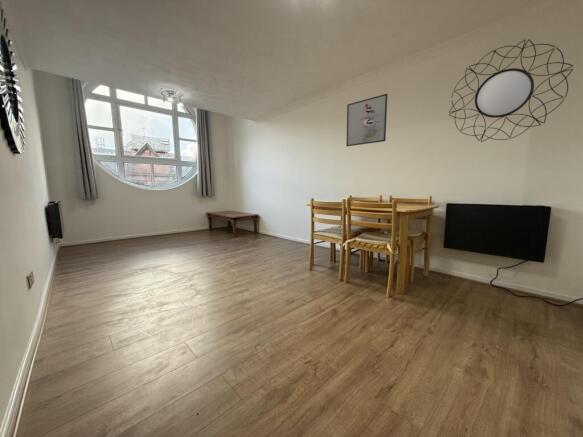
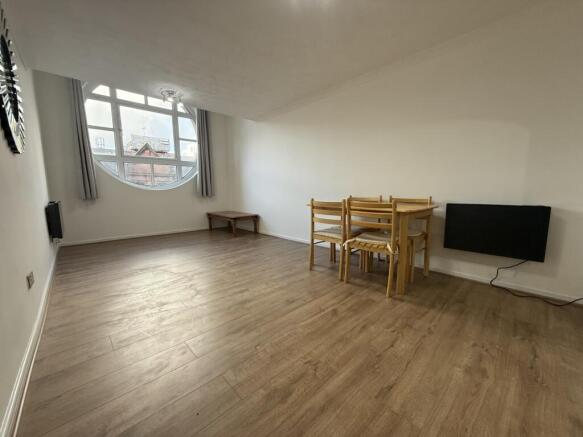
- home mirror [448,38,574,143]
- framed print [345,93,388,147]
